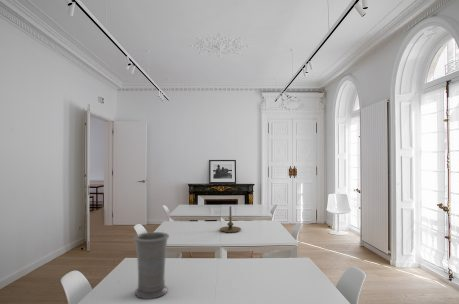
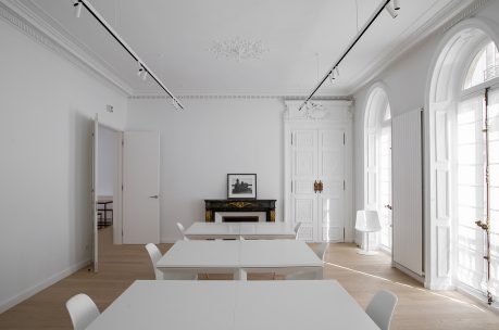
- vase [133,231,170,300]
- candle holder [219,205,242,233]
